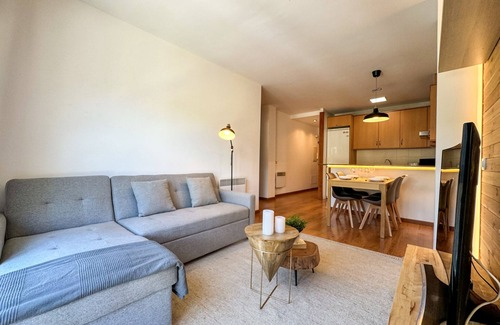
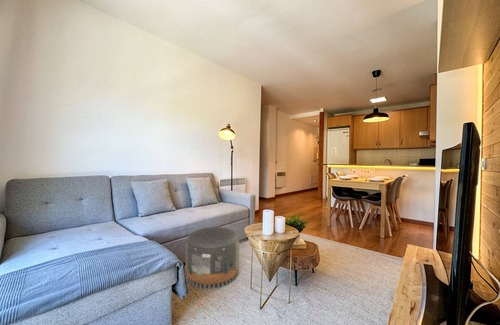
+ pouf [185,226,240,290]
